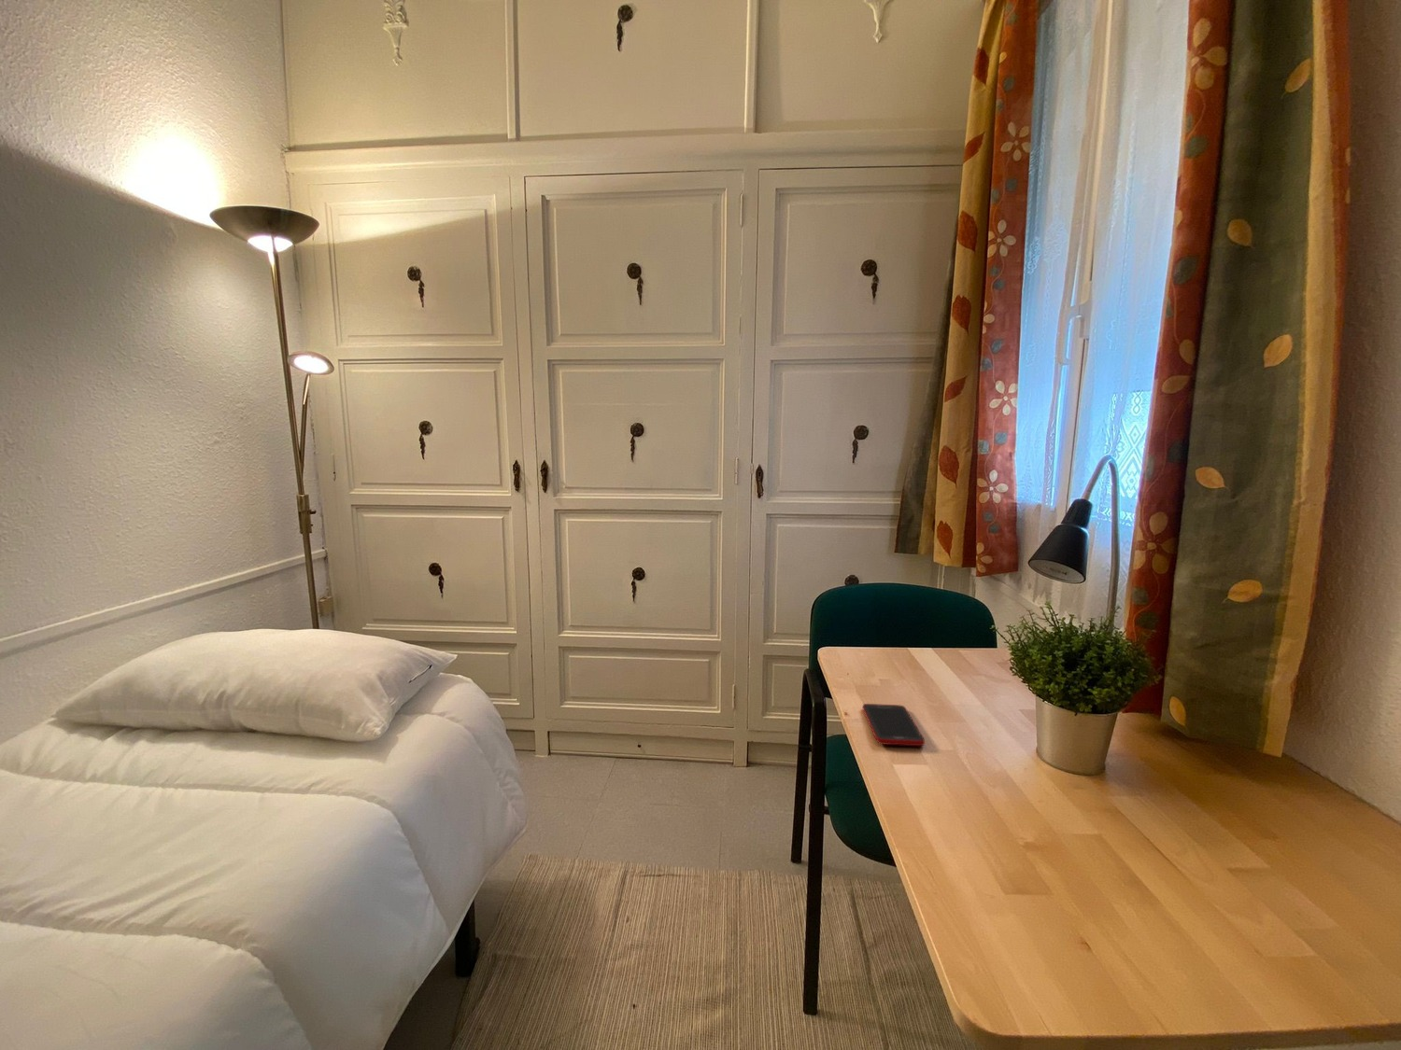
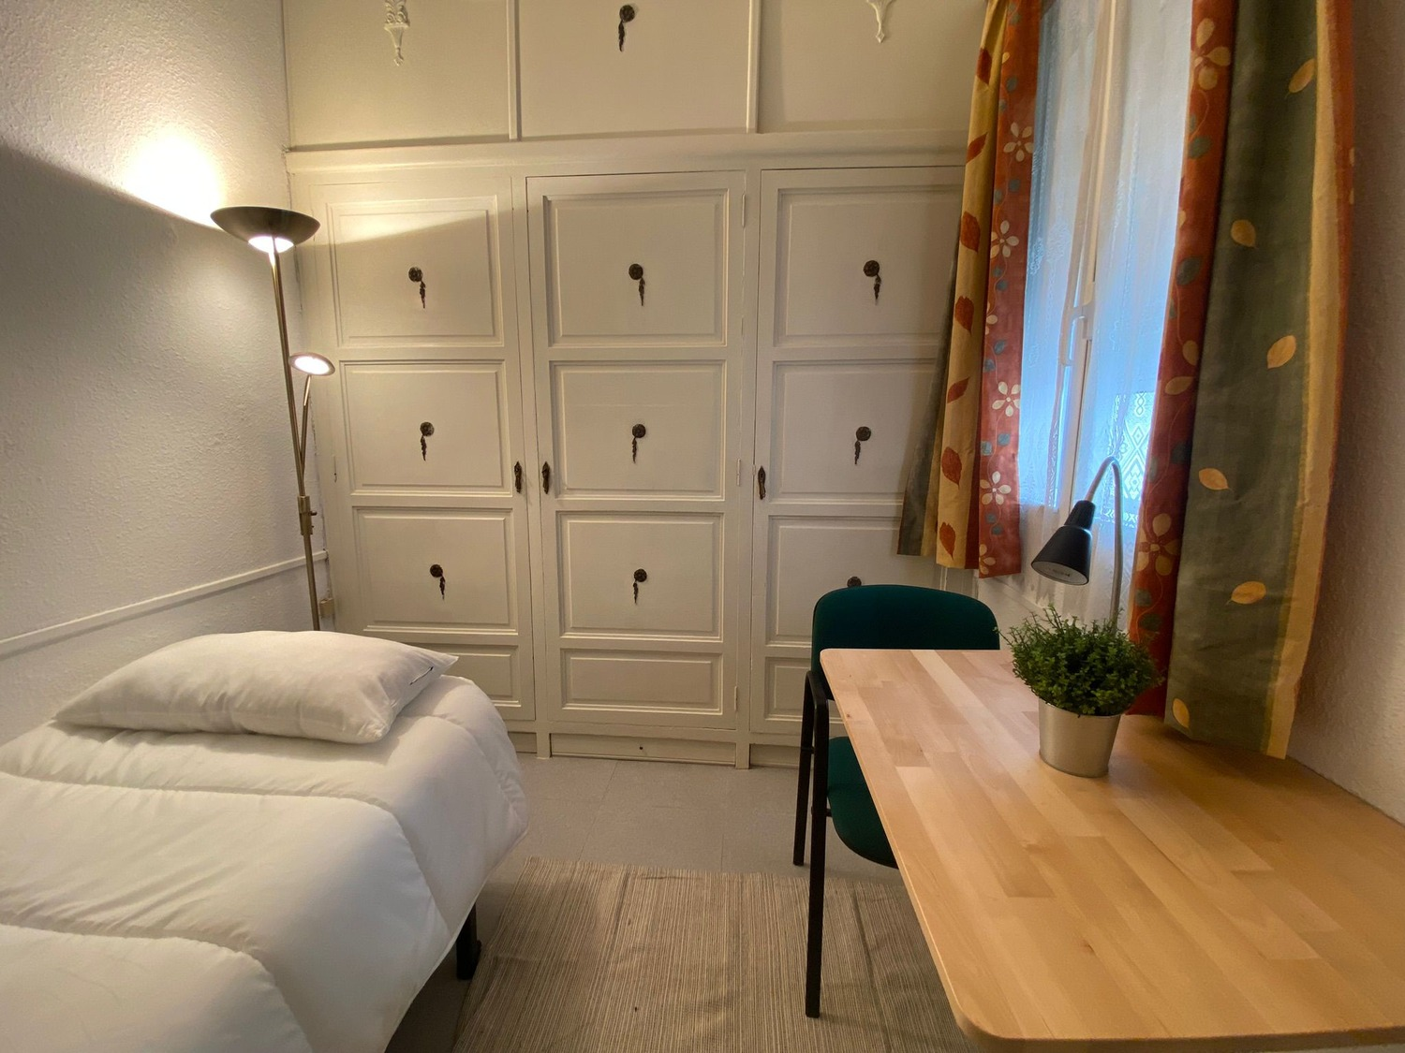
- cell phone [862,703,926,747]
